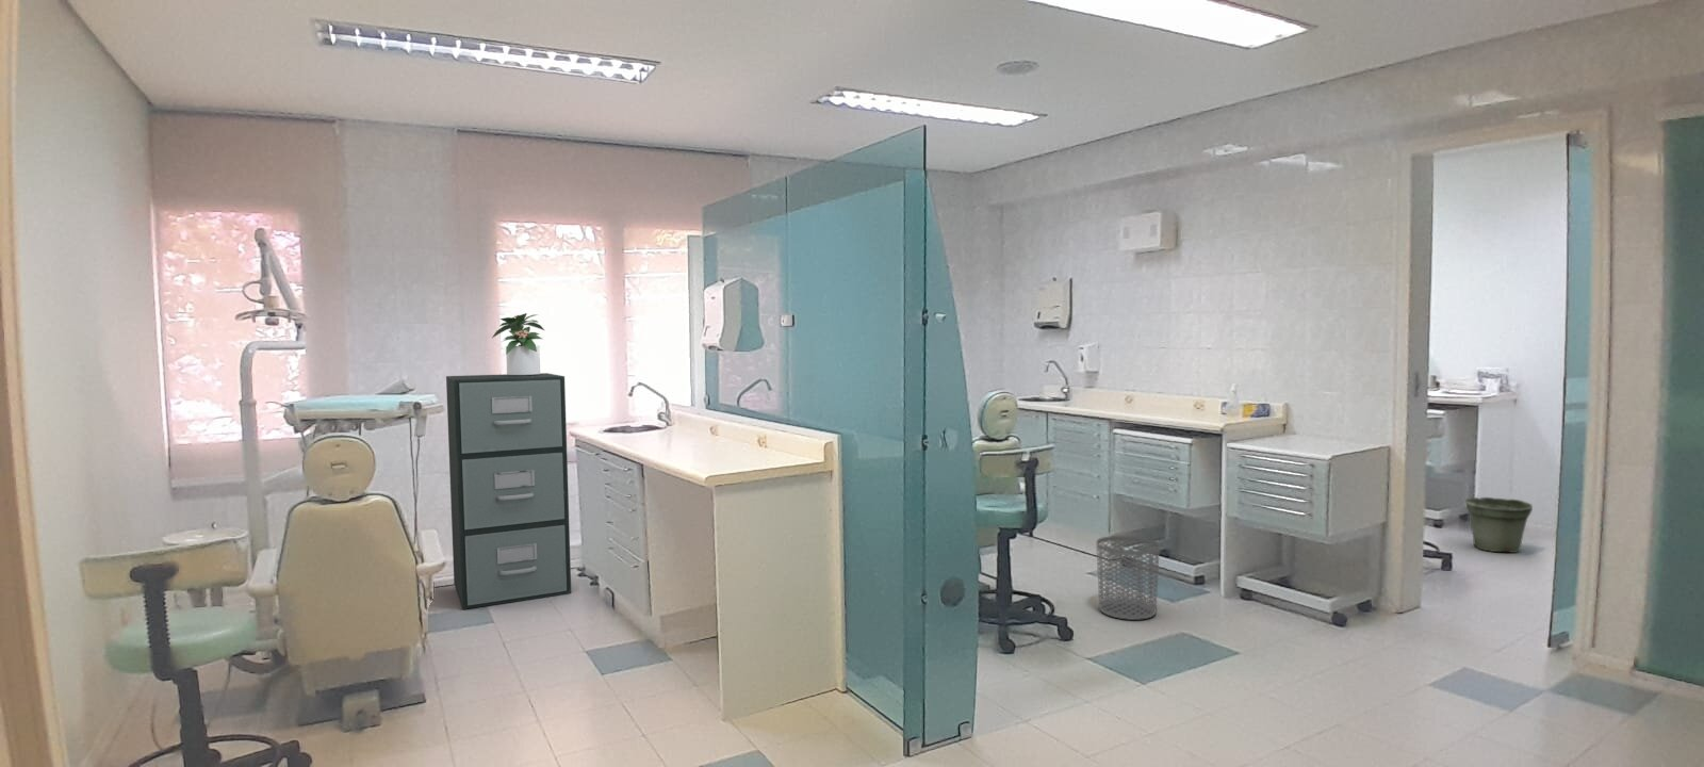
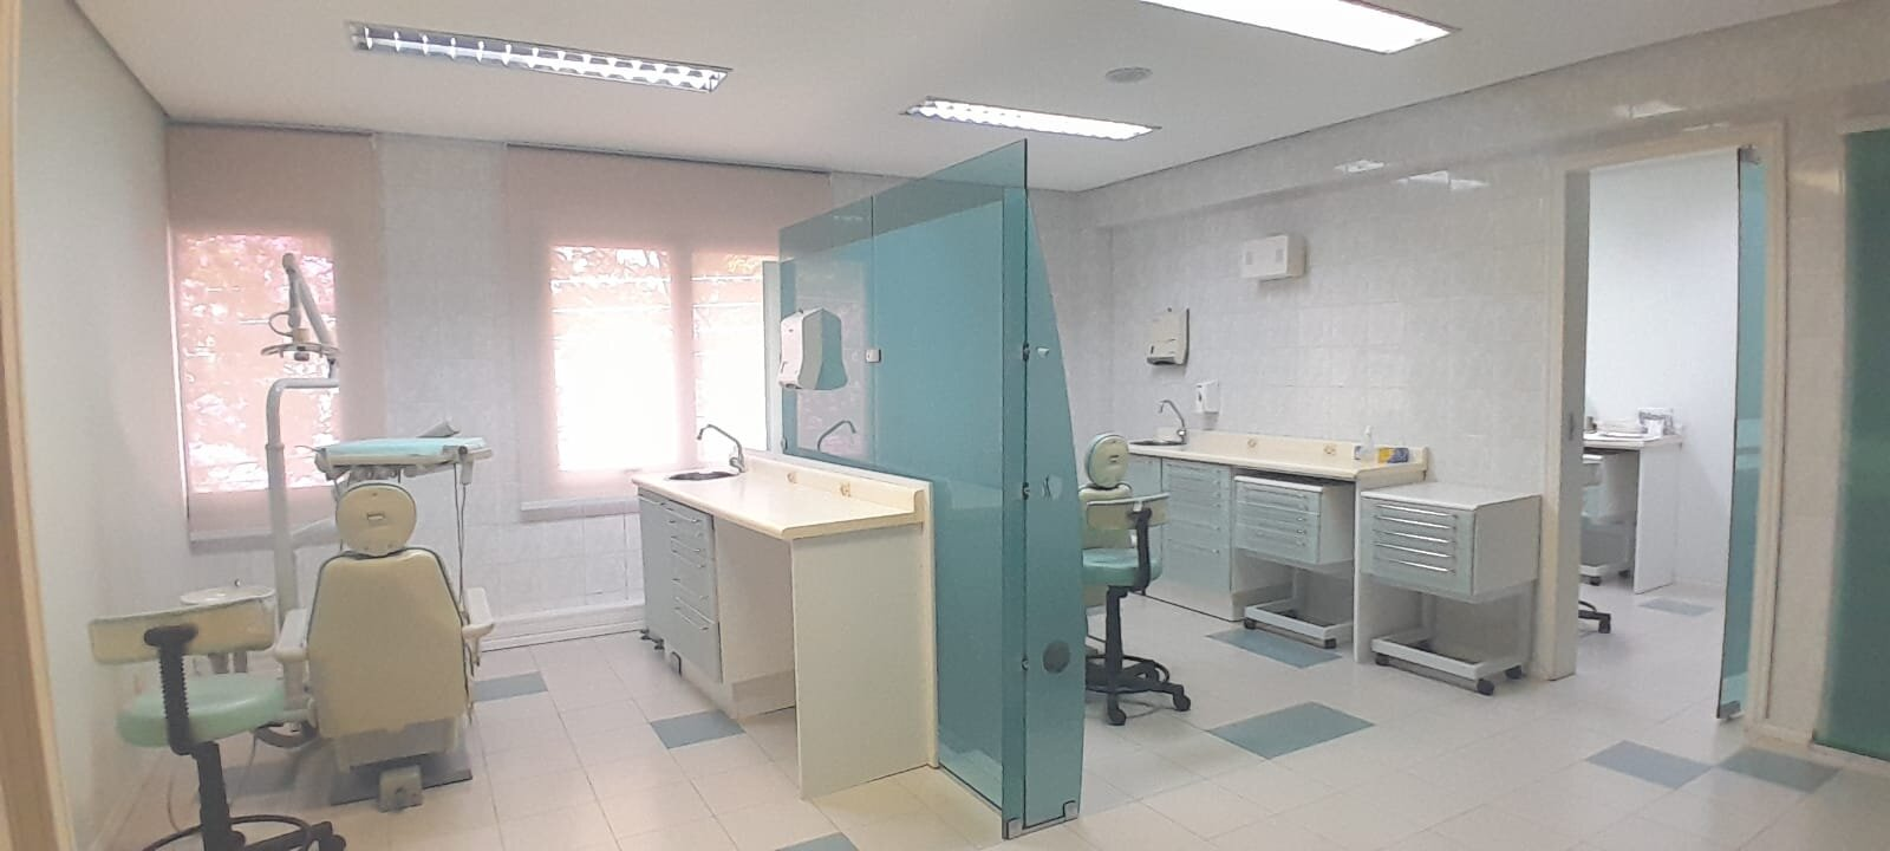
- potted plant [491,312,546,376]
- waste bin [1095,535,1161,621]
- flower pot [1465,496,1533,554]
- filing cabinet [446,372,572,611]
